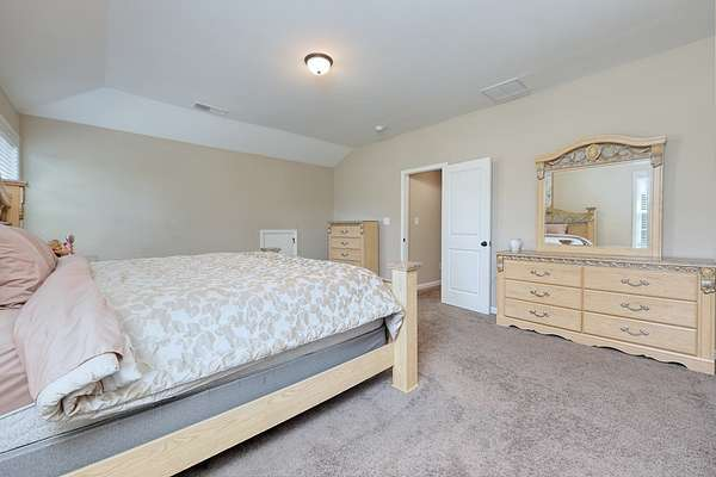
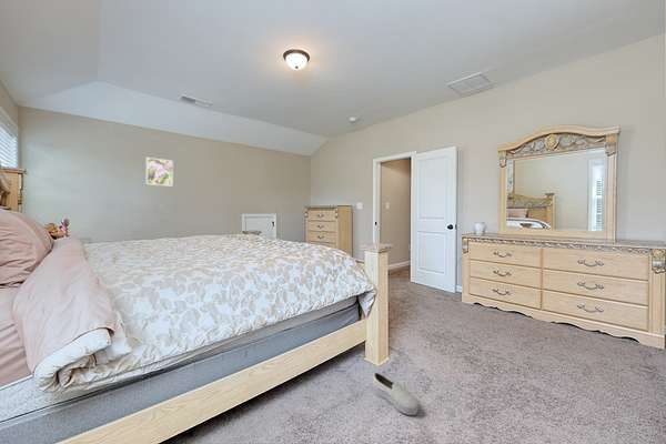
+ shoe [371,372,420,416]
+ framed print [145,157,174,188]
